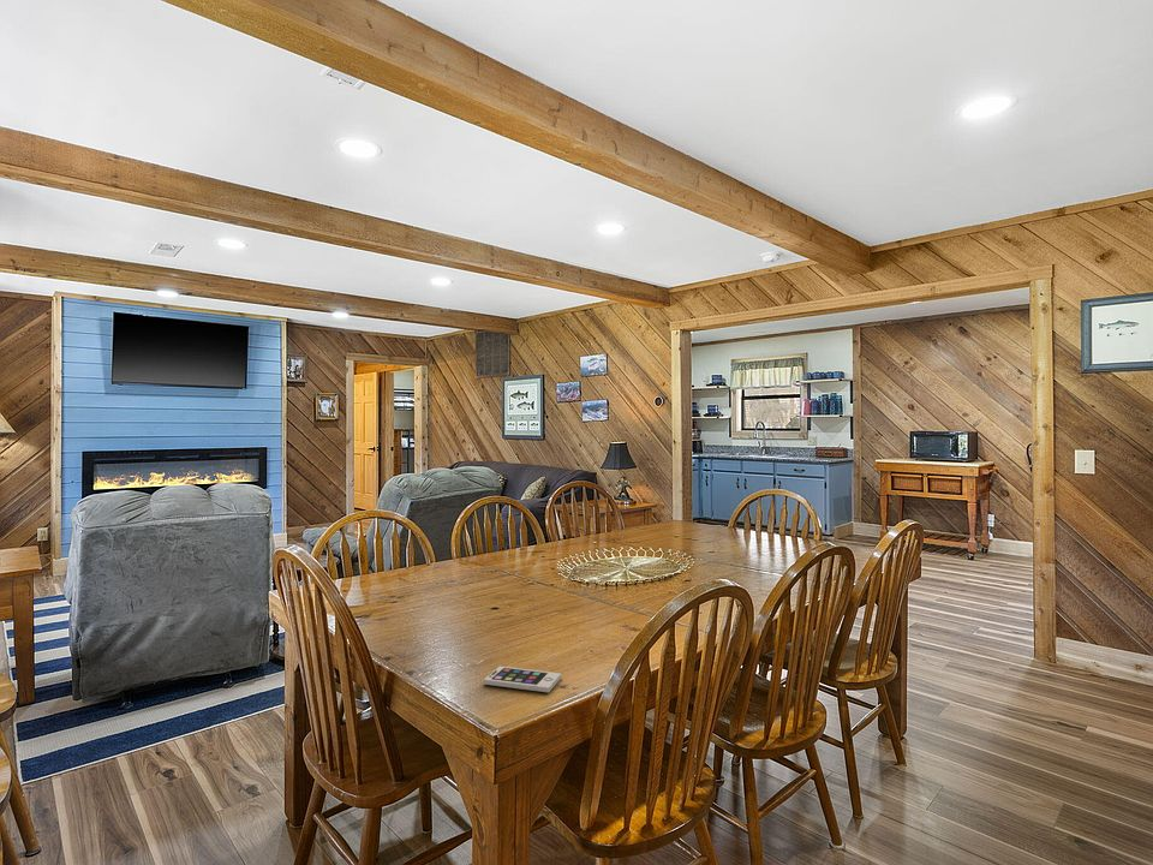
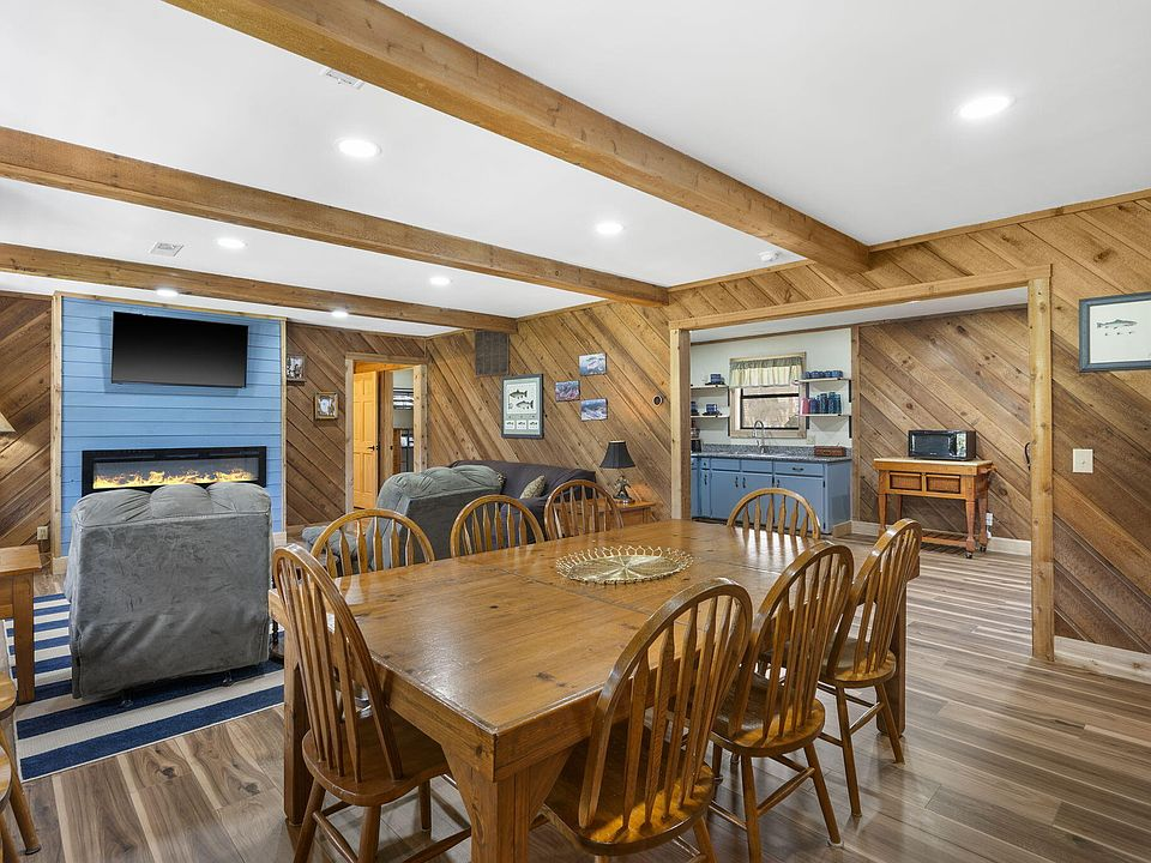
- smartphone [483,666,562,693]
